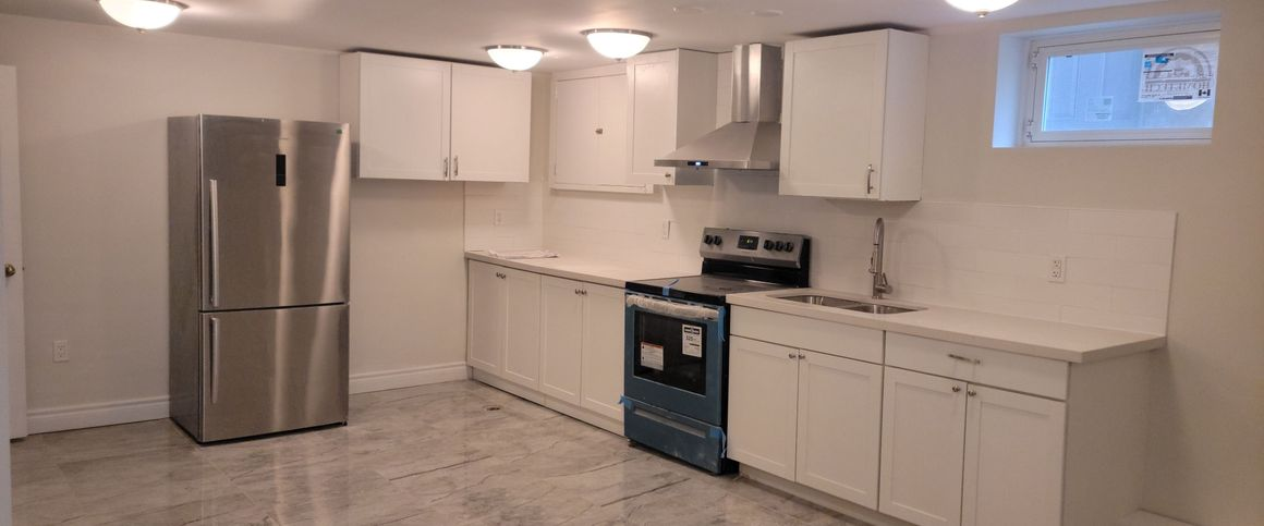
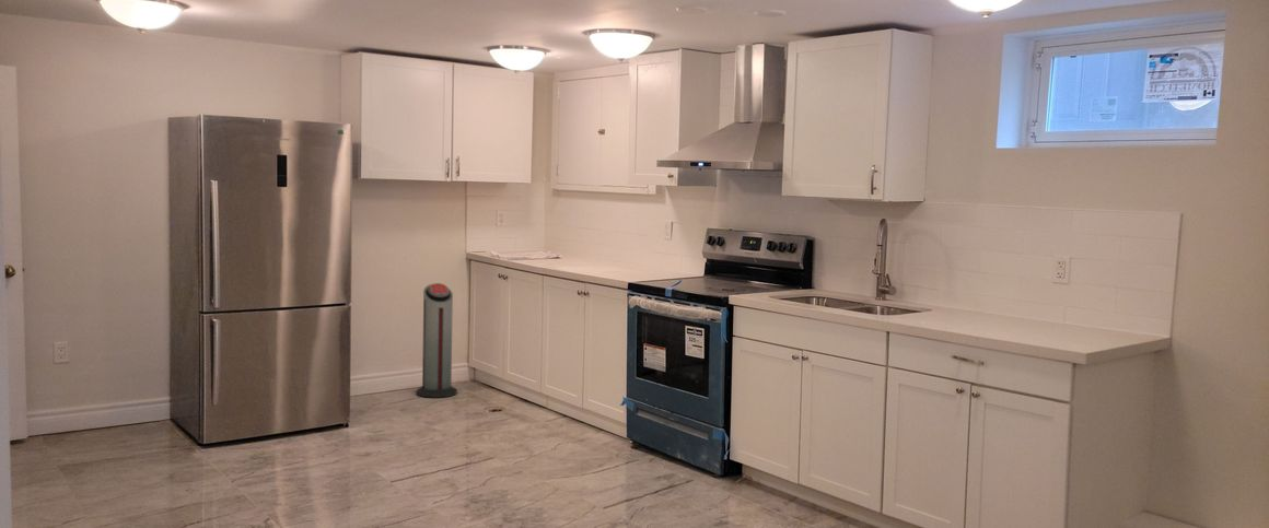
+ air purifier [416,282,458,399]
